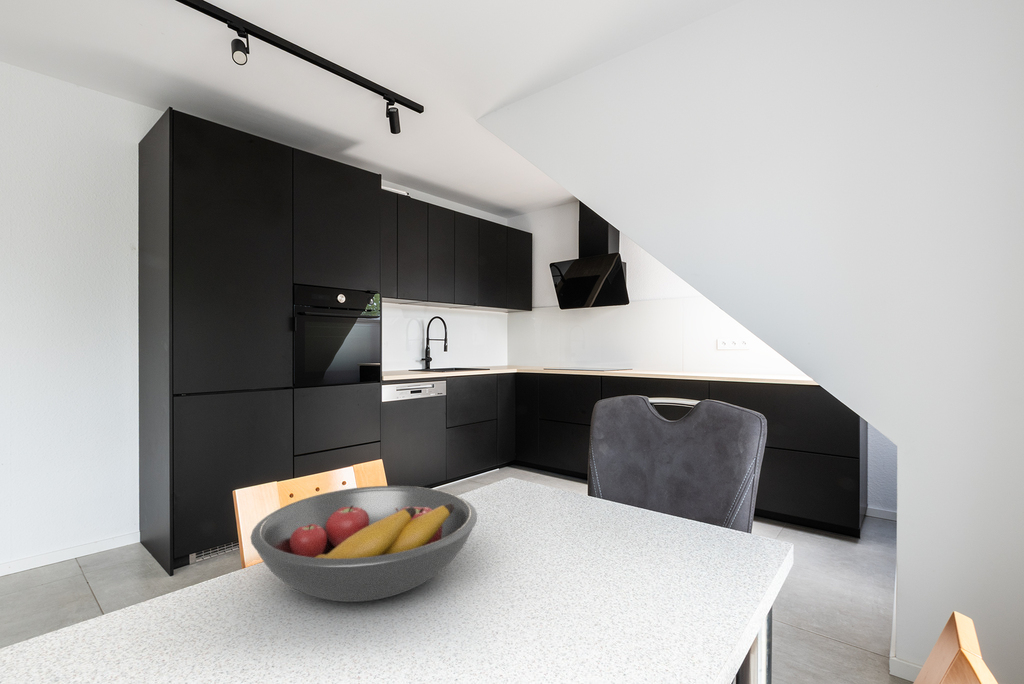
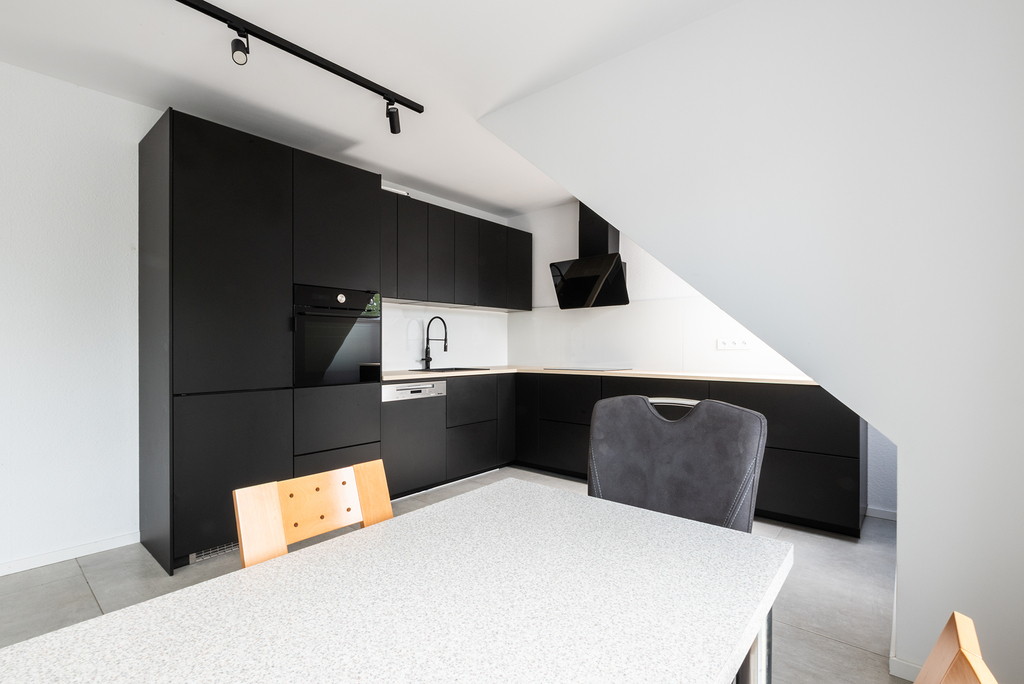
- fruit bowl [250,485,478,603]
